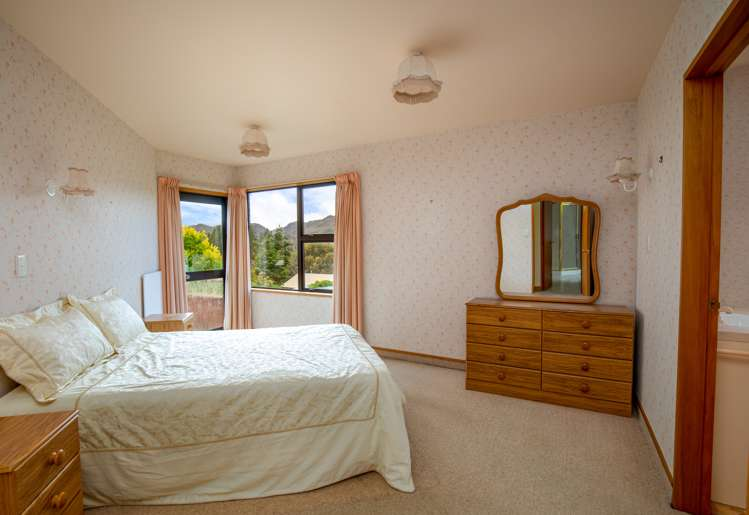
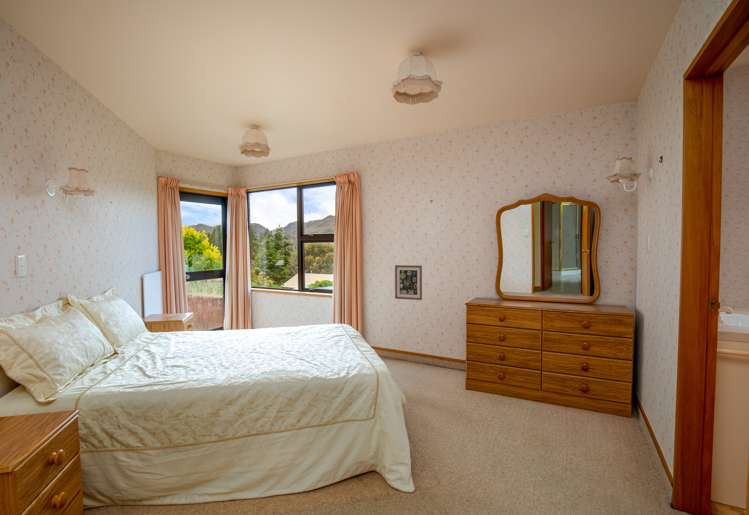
+ wall art [394,264,423,301]
